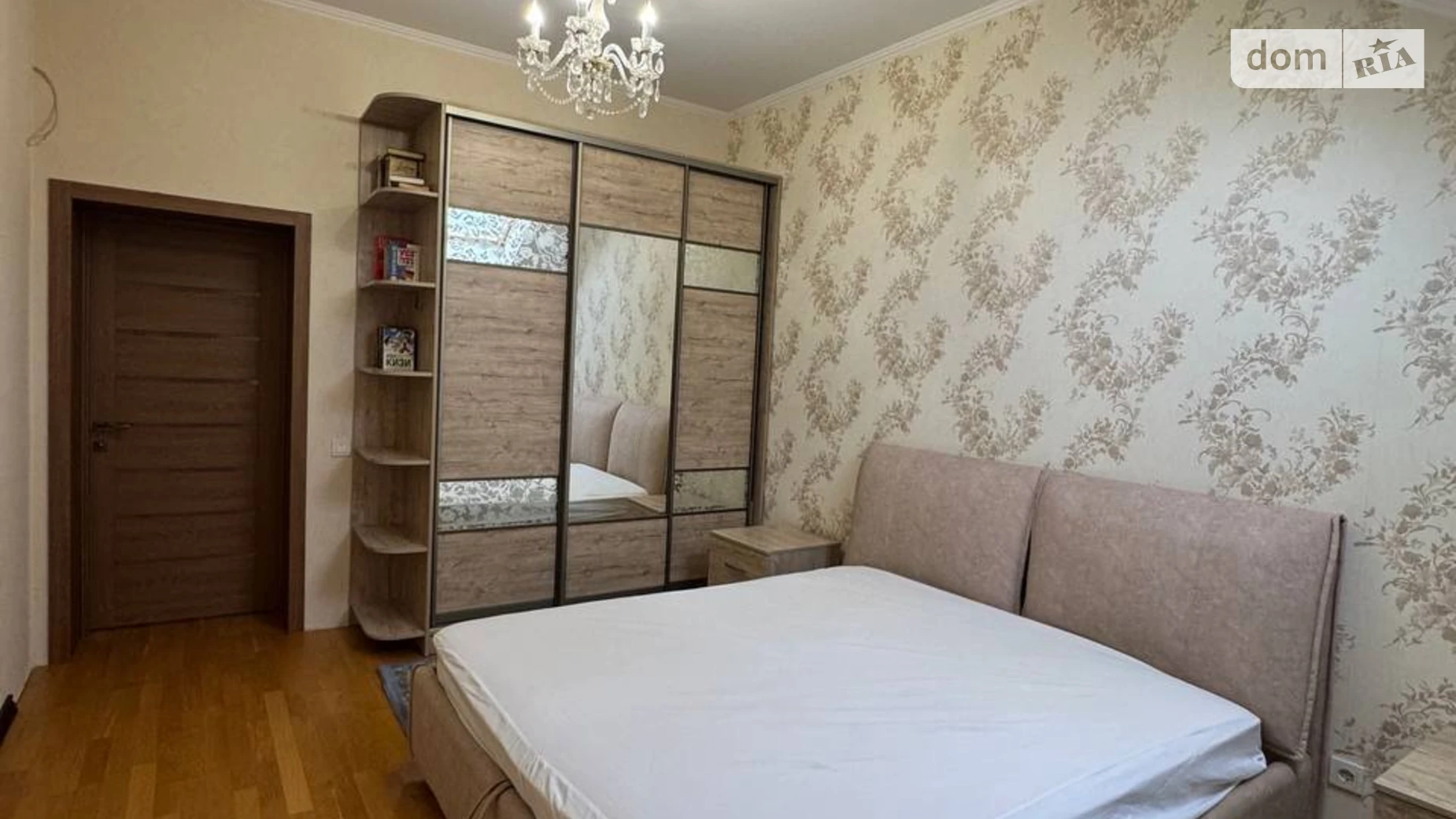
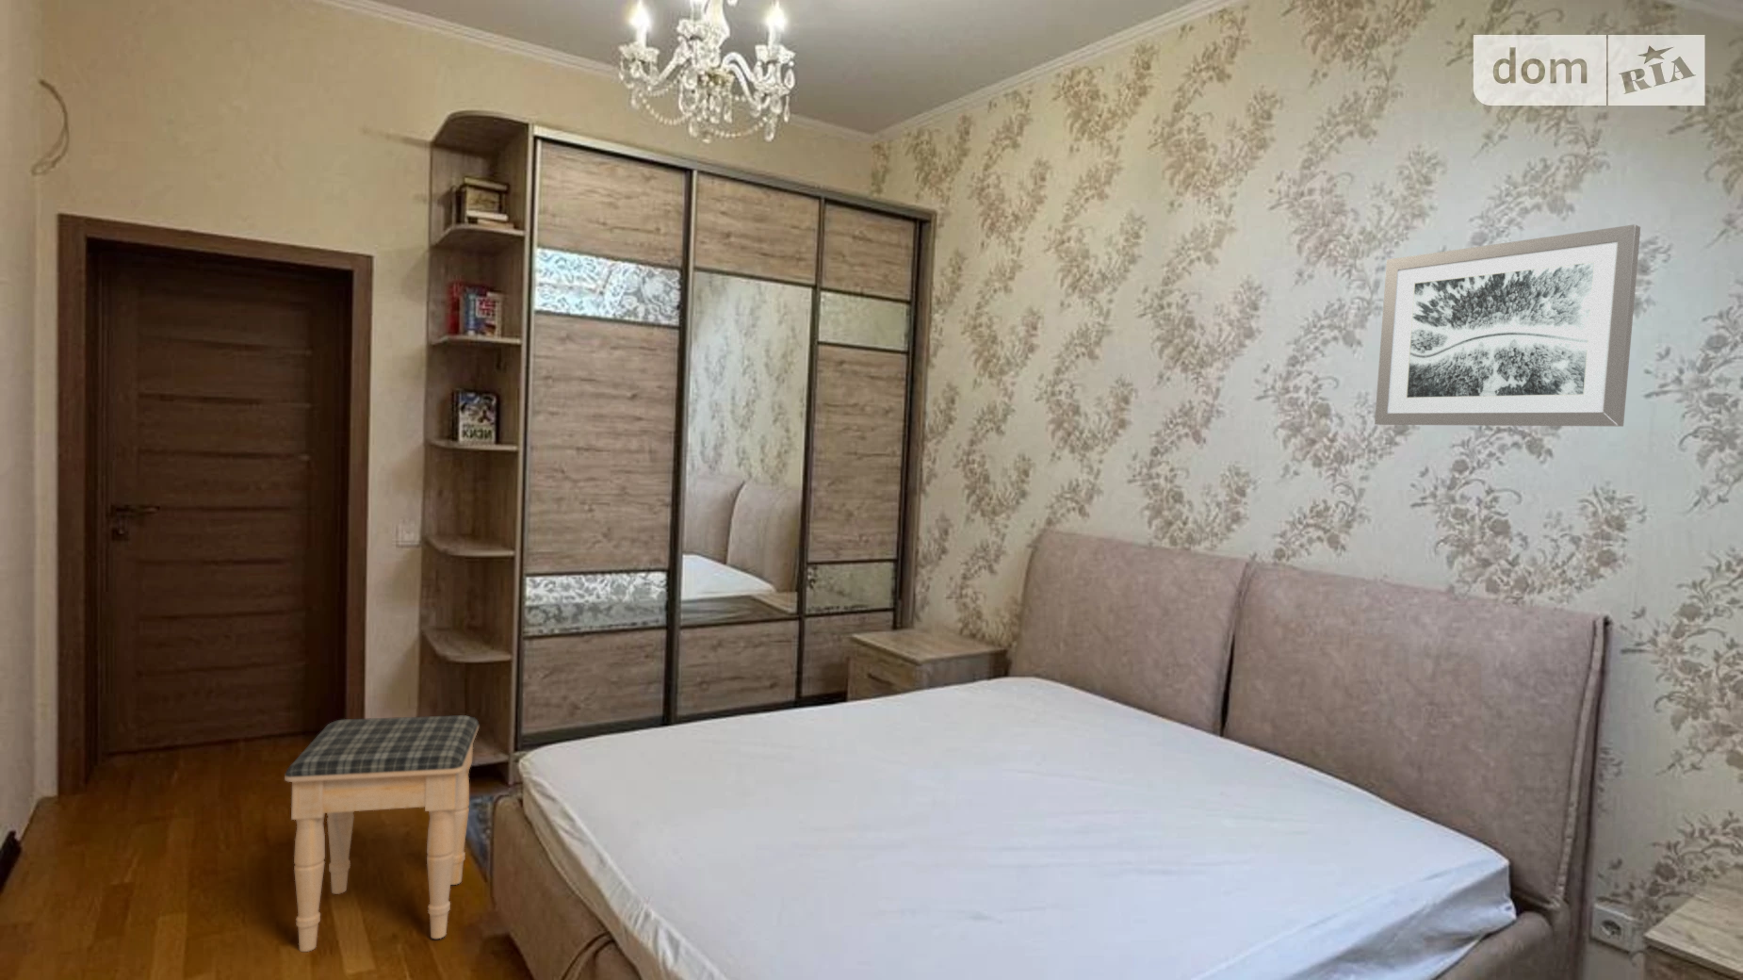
+ wall art [1373,224,1641,428]
+ footstool [284,714,480,952]
